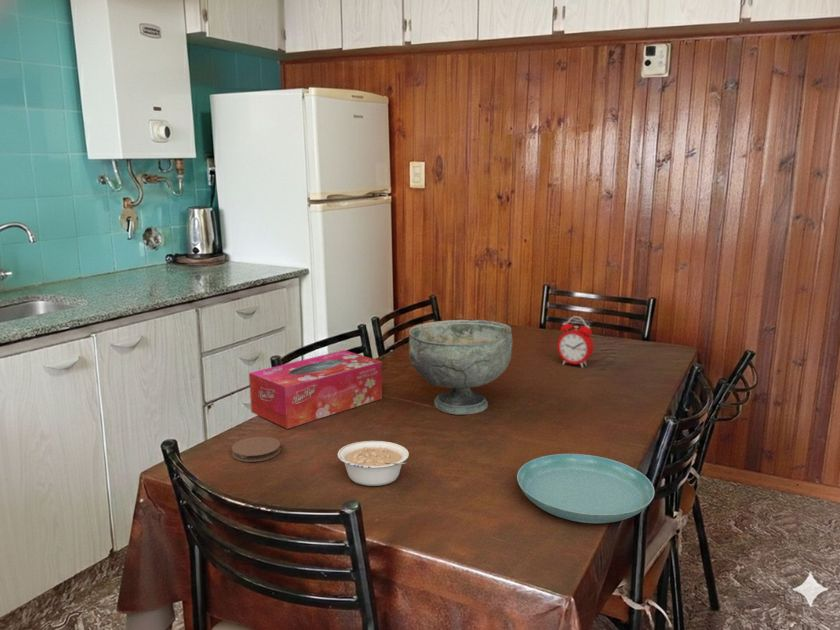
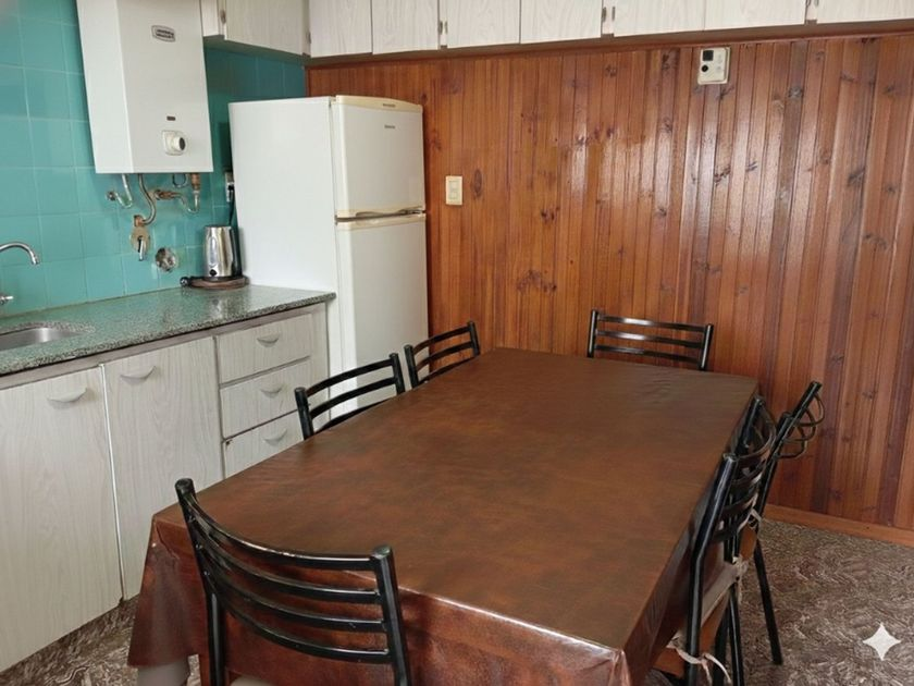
- alarm clock [556,315,595,369]
- coaster [231,436,281,463]
- saucer [516,453,656,524]
- decorative bowl [407,319,513,415]
- tissue box [248,349,383,430]
- legume [337,440,410,487]
